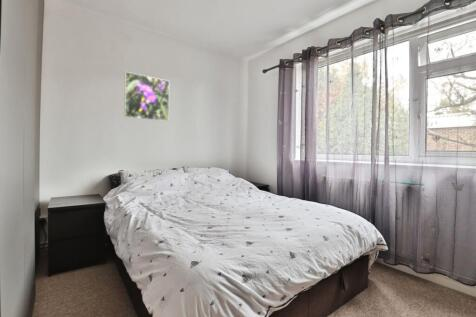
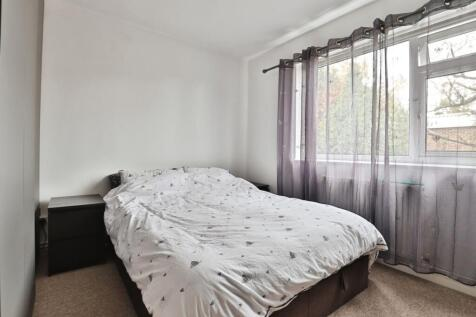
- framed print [123,71,170,122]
